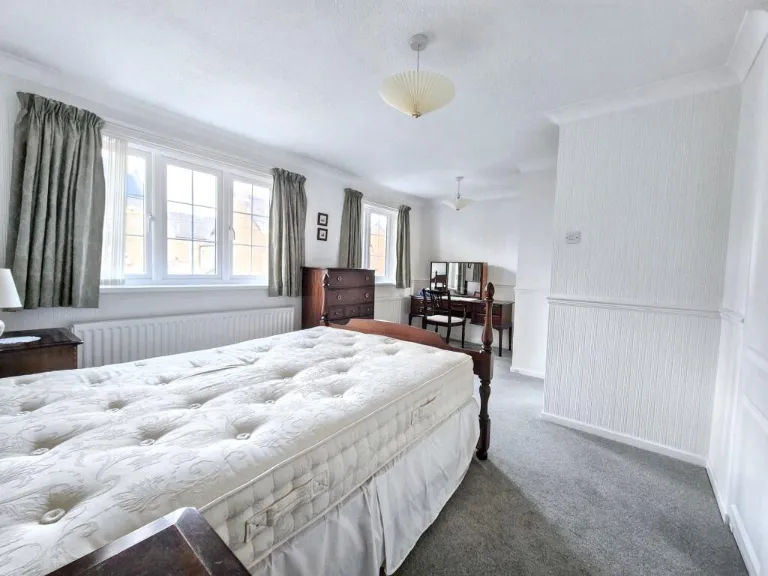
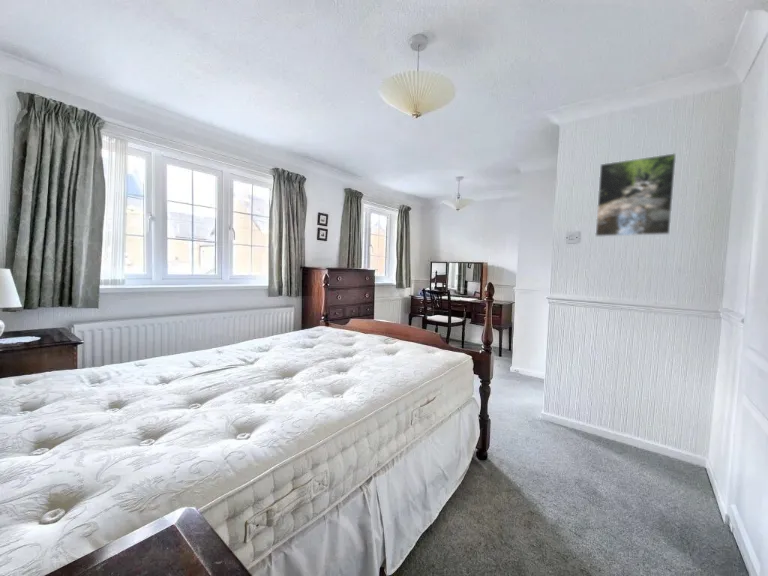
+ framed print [594,152,677,238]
